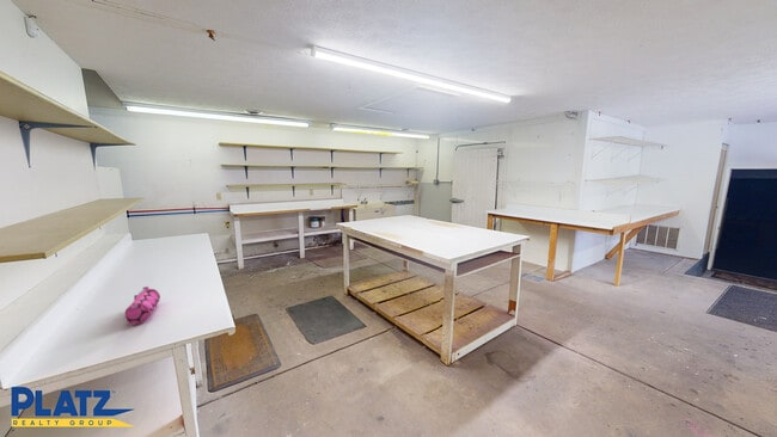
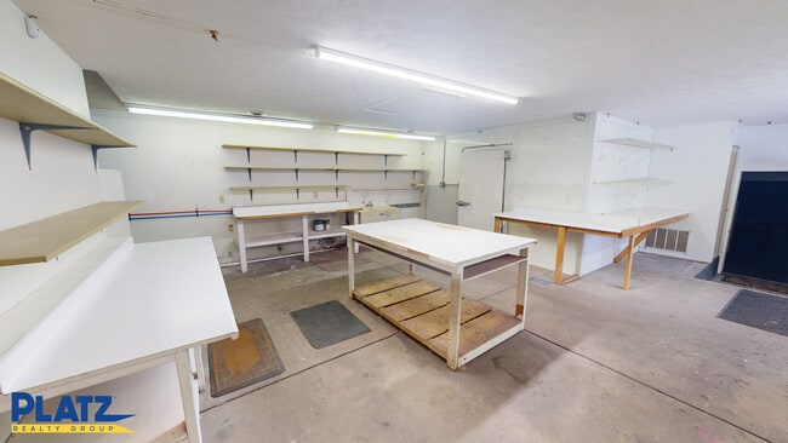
- pencil case [124,285,161,326]
